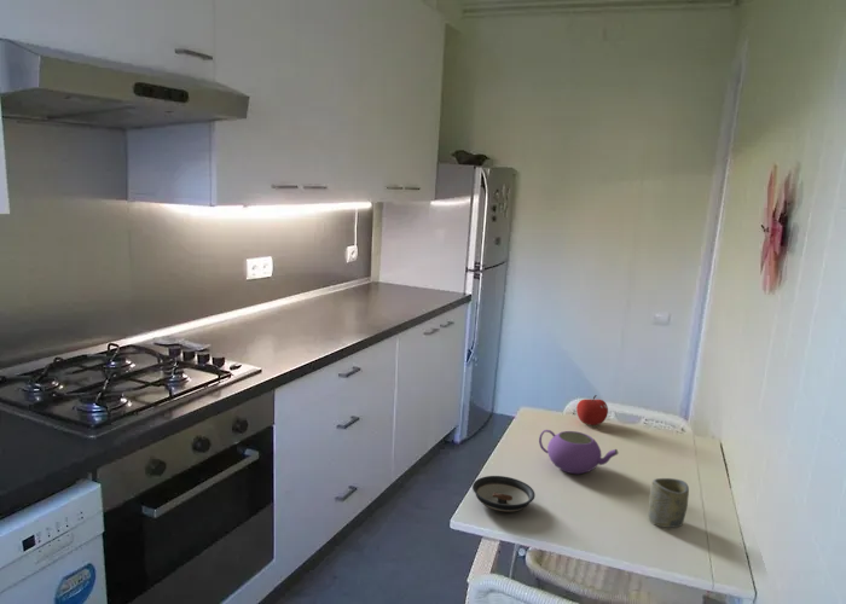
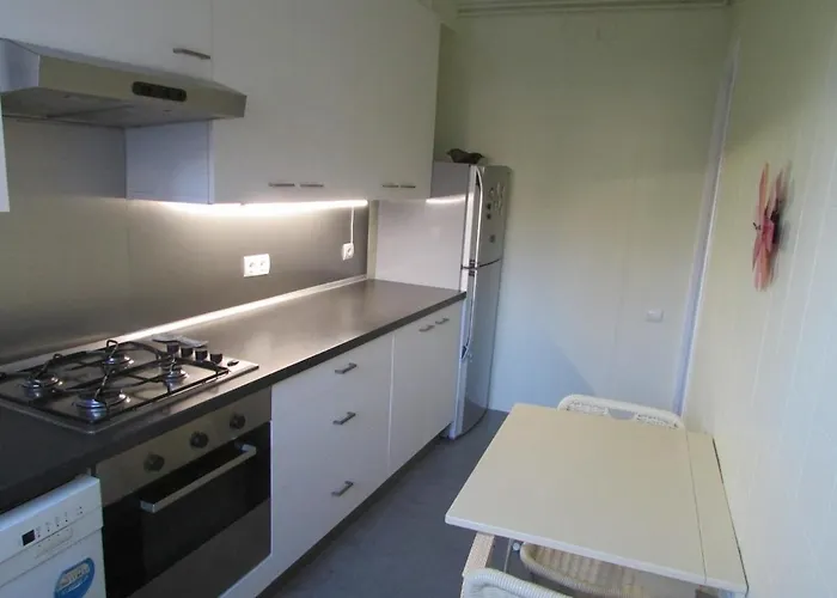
- fruit [575,394,609,426]
- cup [648,477,690,529]
- teapot [538,429,619,475]
- saucer [471,475,537,513]
